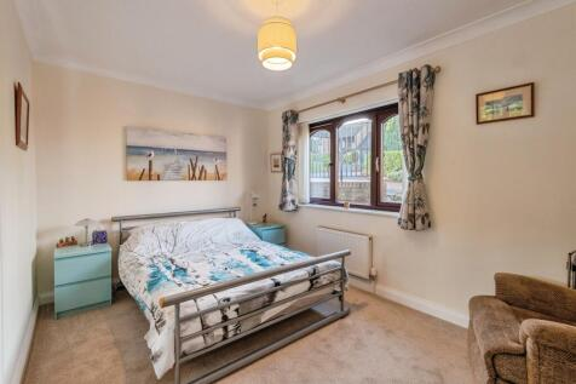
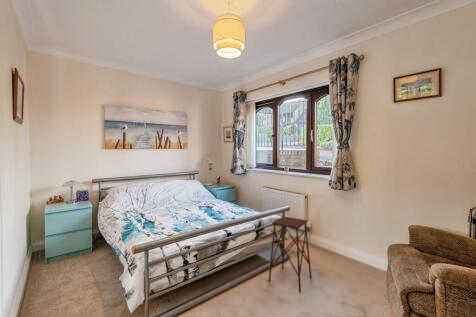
+ side table [268,216,312,294]
